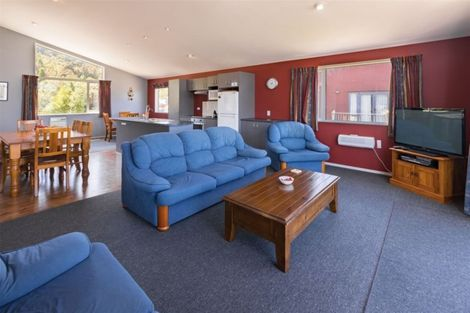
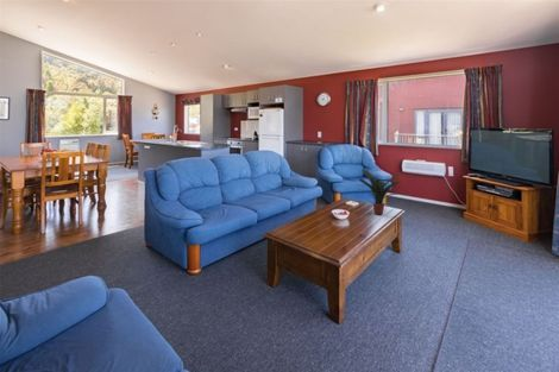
+ potted plant [357,168,402,215]
